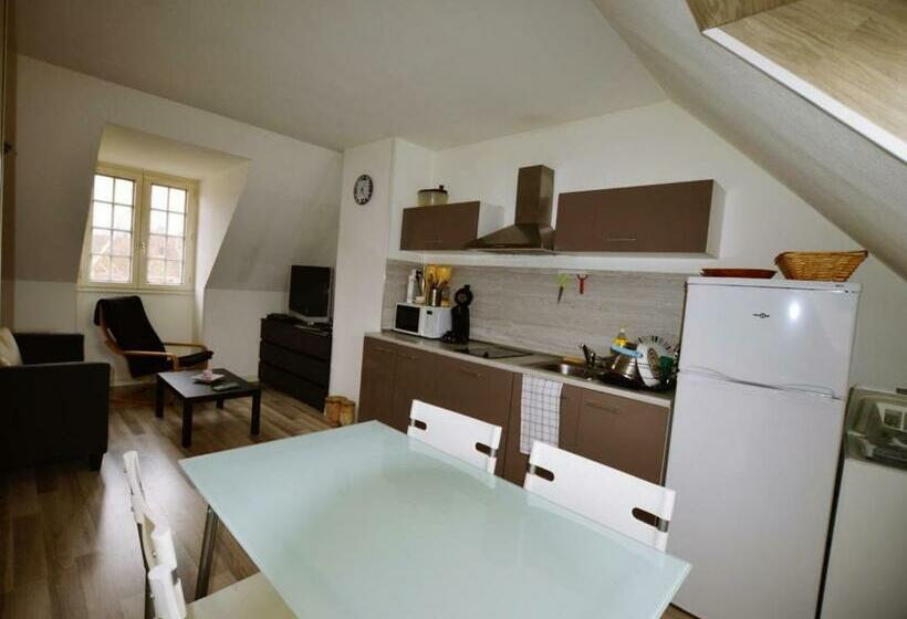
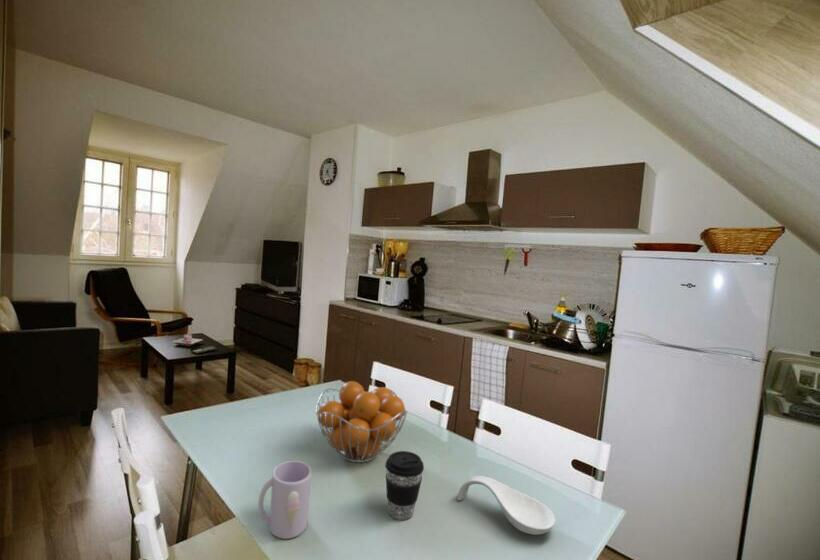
+ coffee cup [384,450,425,521]
+ spoon rest [456,475,556,536]
+ fruit basket [315,380,408,464]
+ mug [257,460,312,540]
